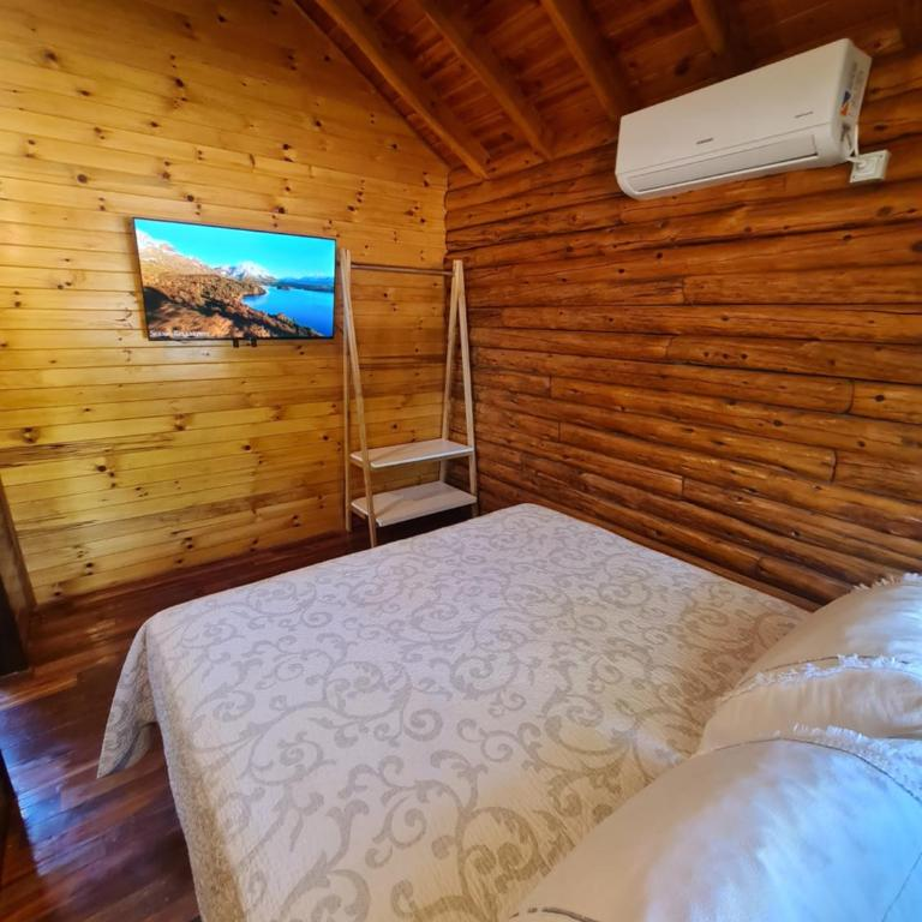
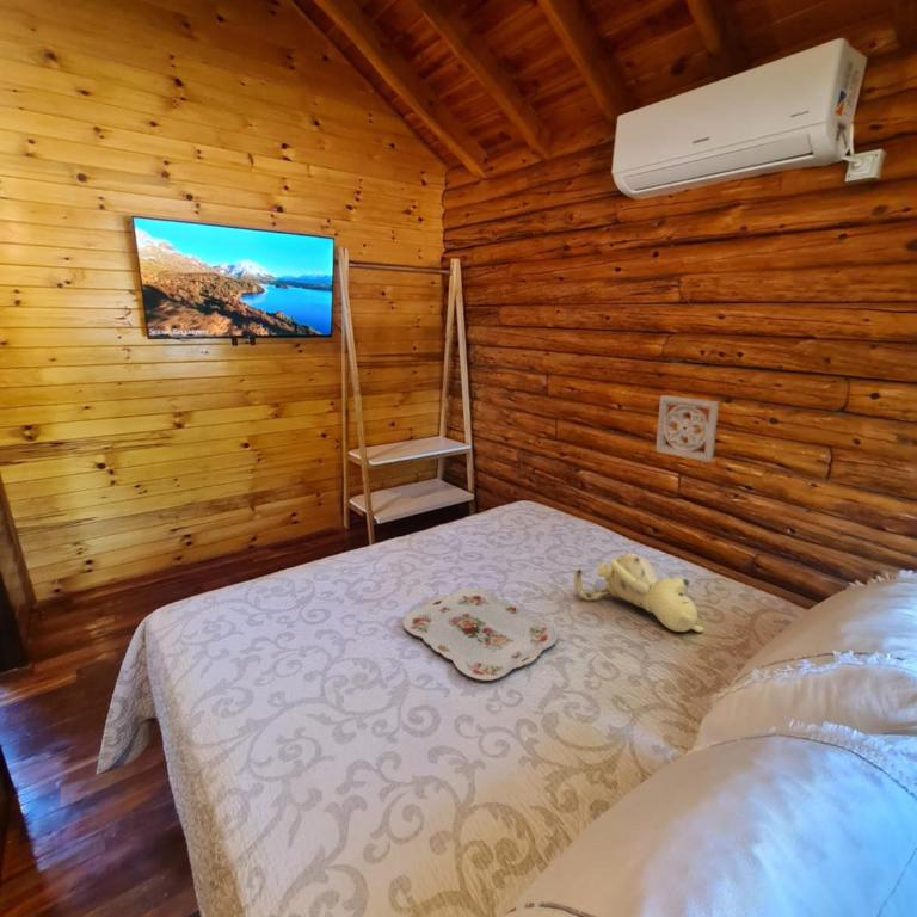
+ teddy bear [573,552,704,633]
+ wall ornament [654,394,720,463]
+ serving tray [402,587,559,682]
